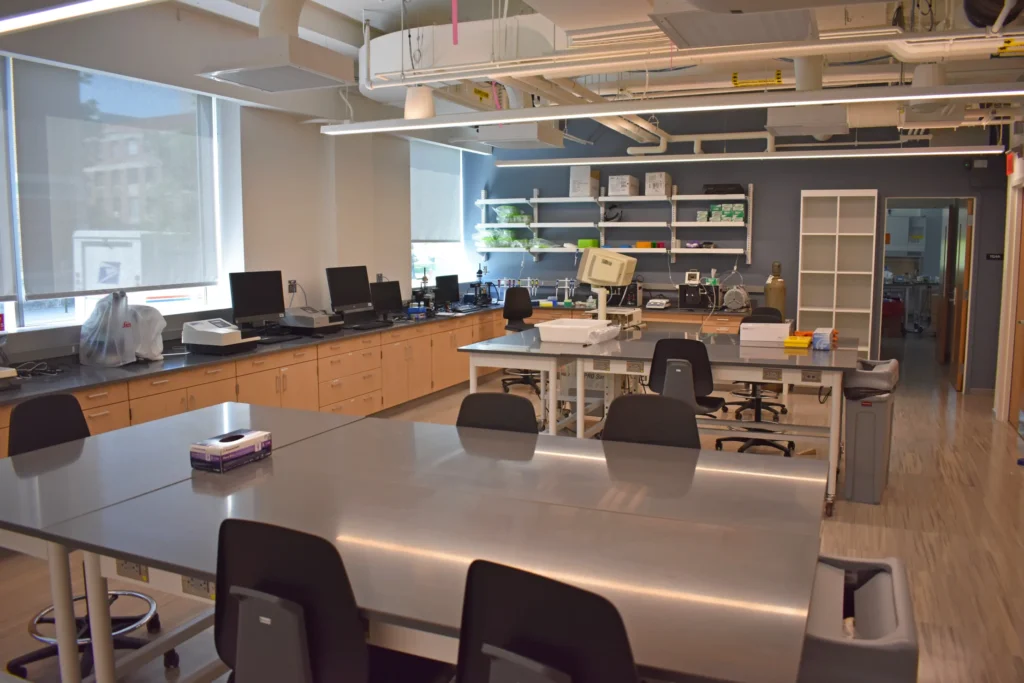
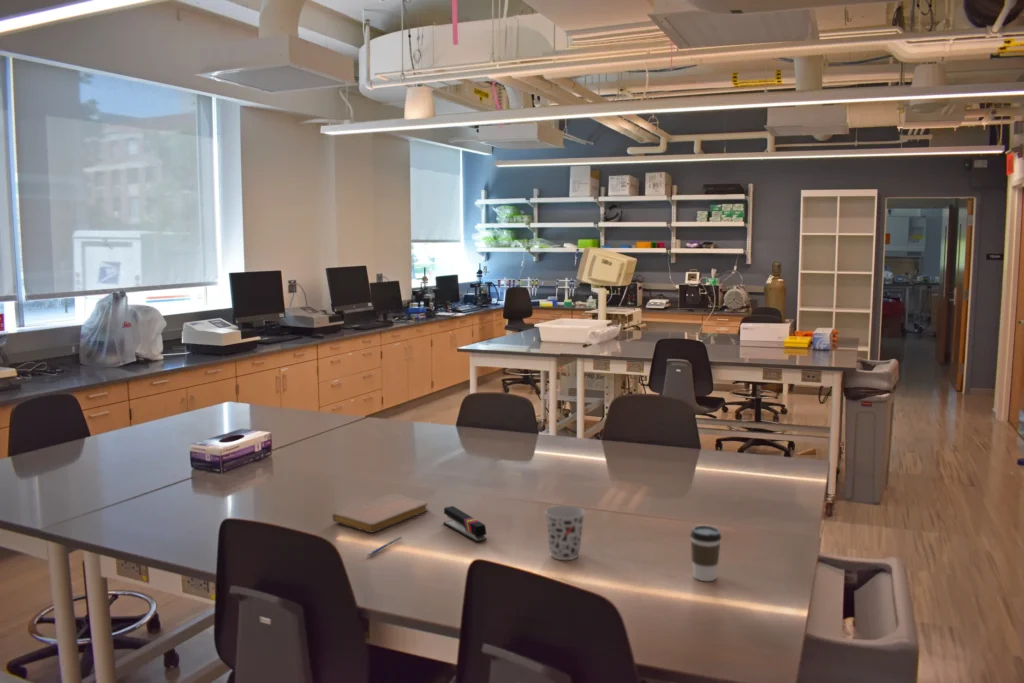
+ cup [544,504,586,561]
+ stapler [442,505,488,543]
+ pen [366,535,402,557]
+ notebook [331,493,429,534]
+ coffee cup [689,524,722,582]
